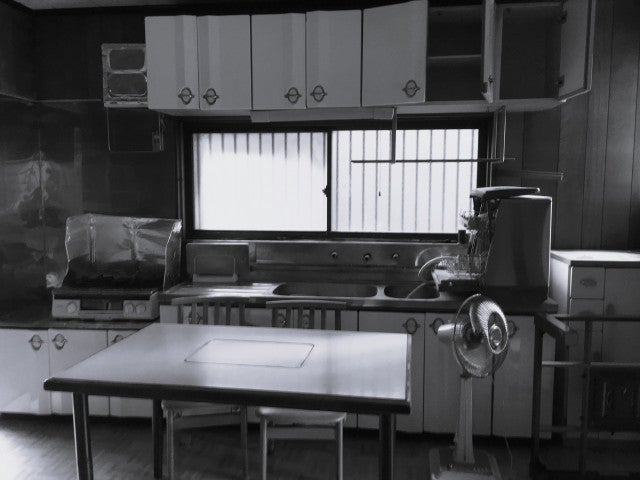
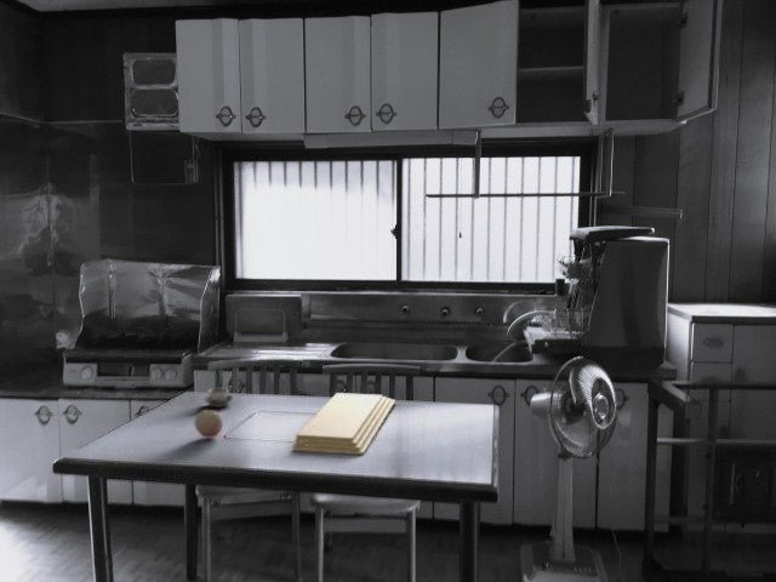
+ cutting board [291,392,396,456]
+ fruit [193,409,224,439]
+ cup [202,387,234,409]
